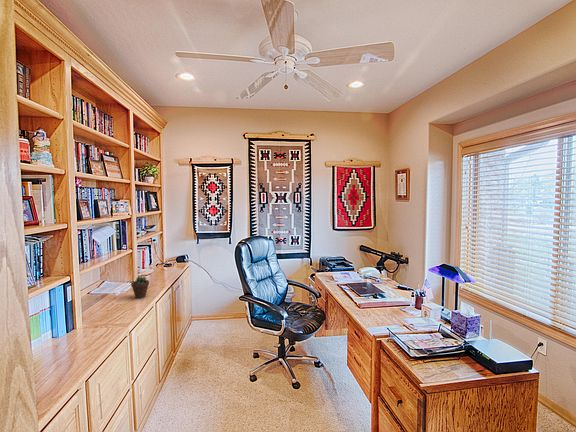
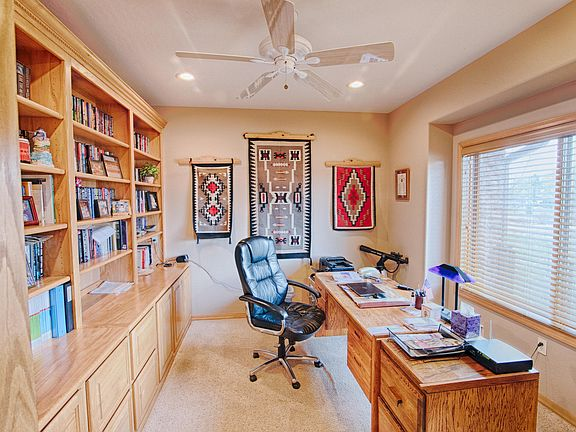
- succulent plant [130,269,150,299]
